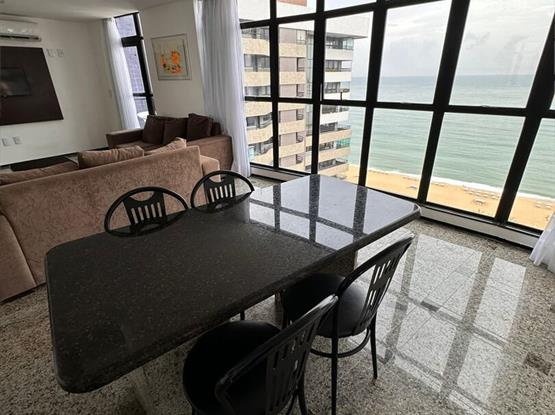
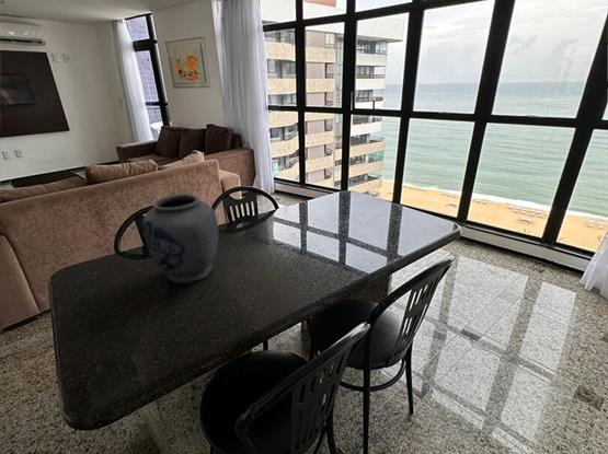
+ vase [141,193,219,284]
